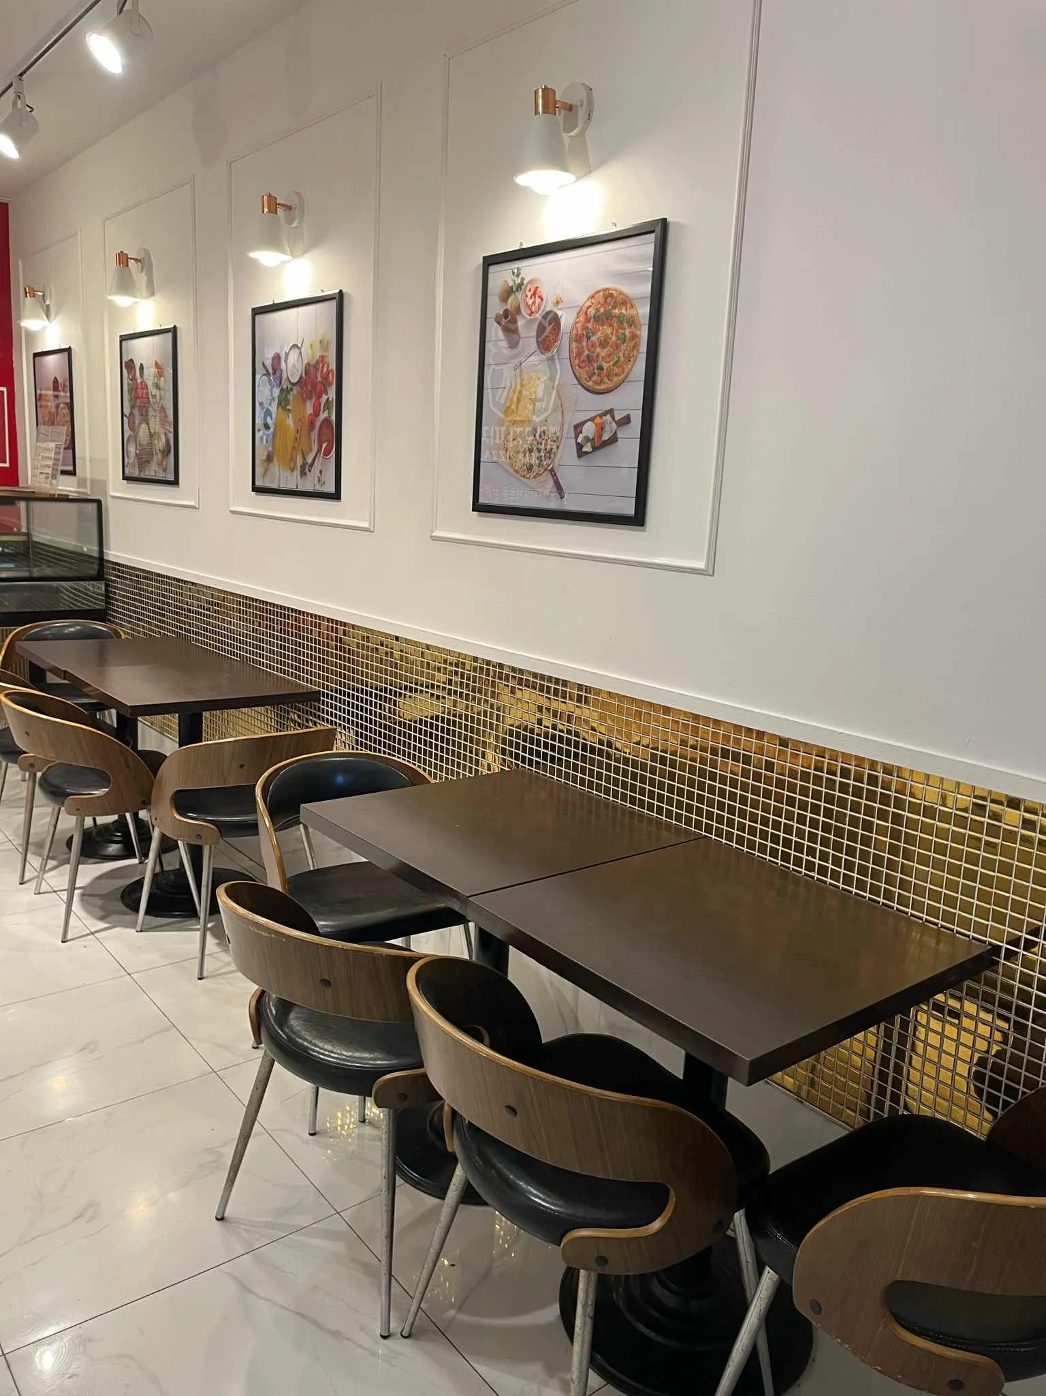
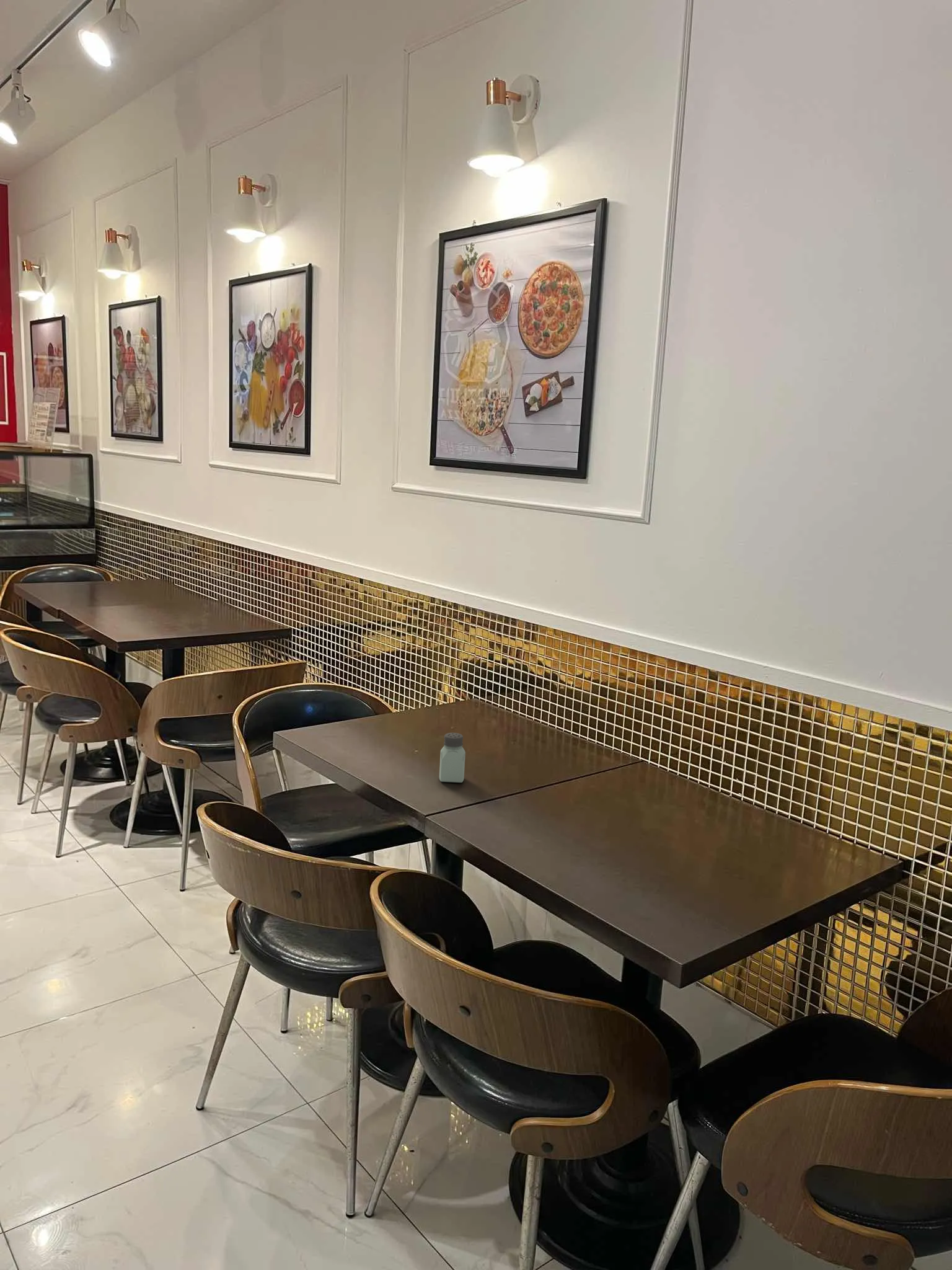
+ saltshaker [439,732,466,783]
